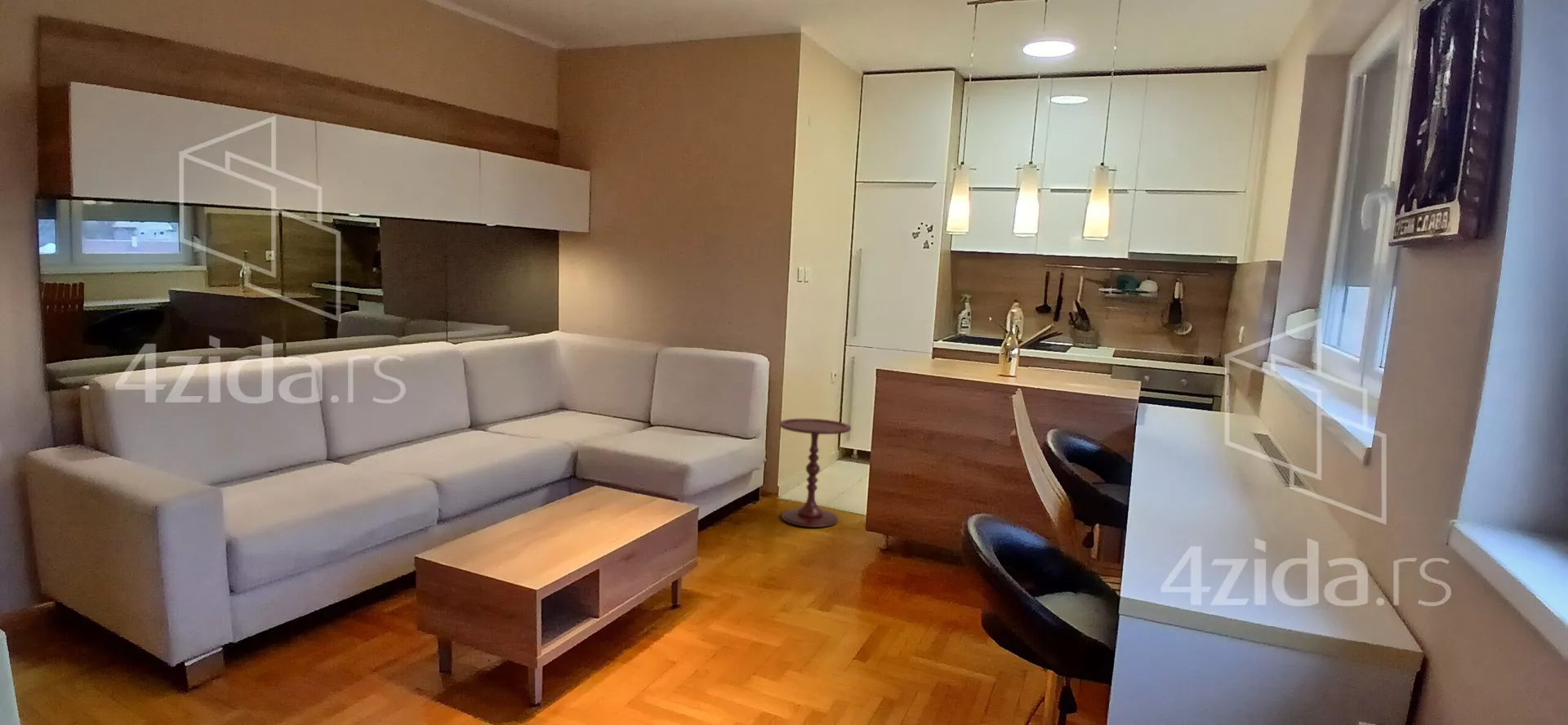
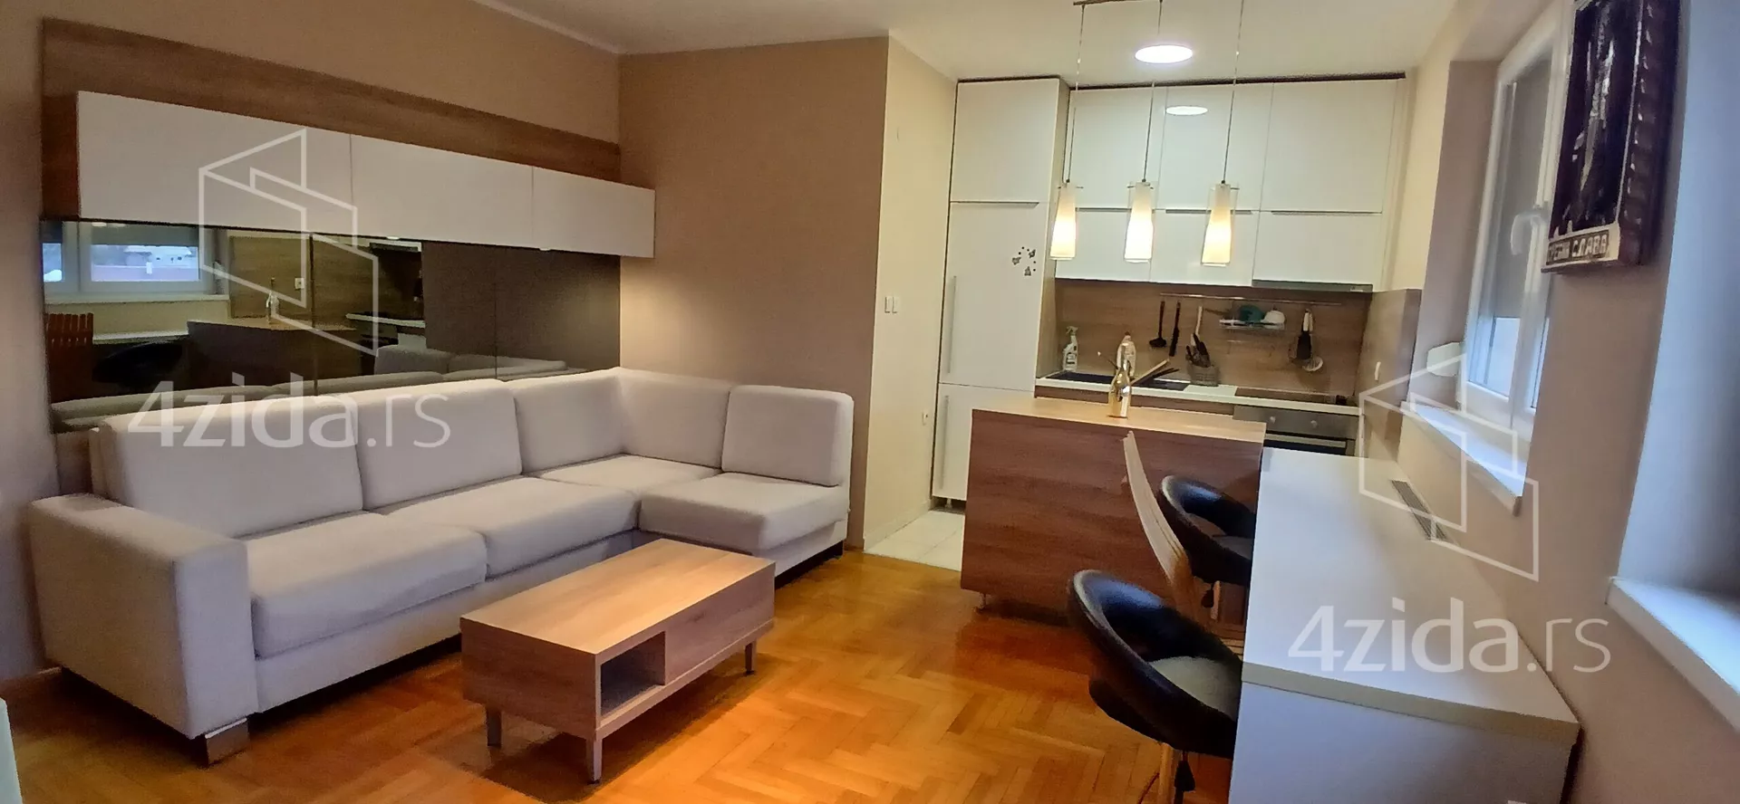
- side table [778,418,852,528]
